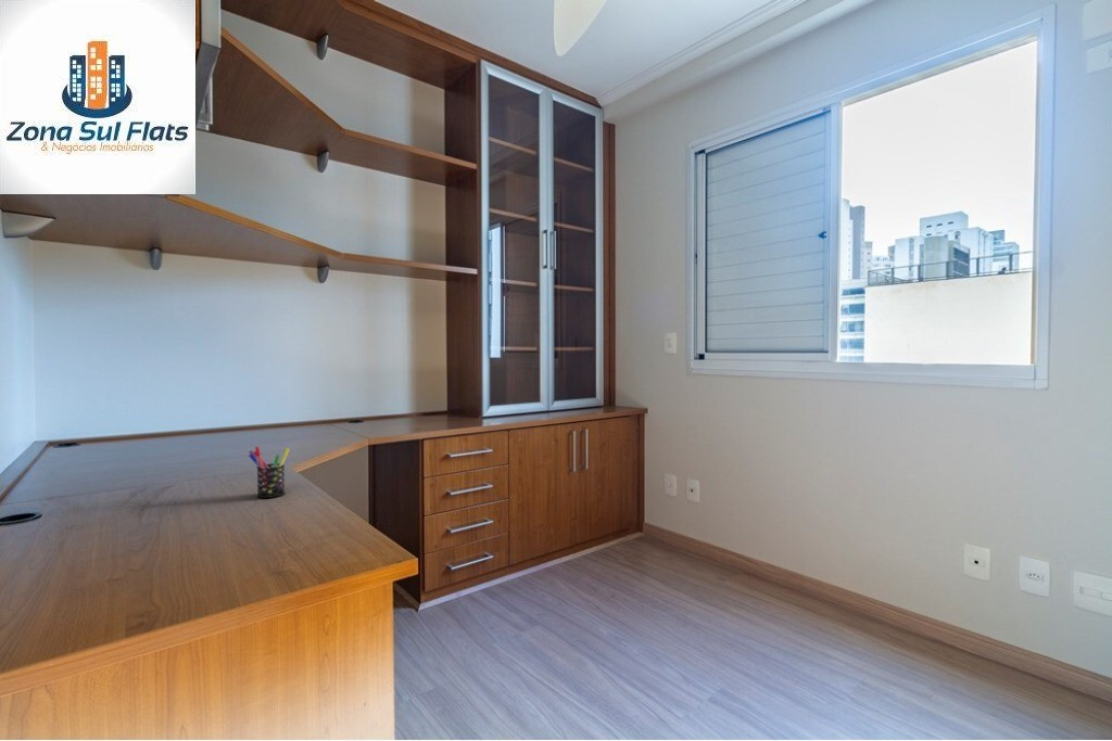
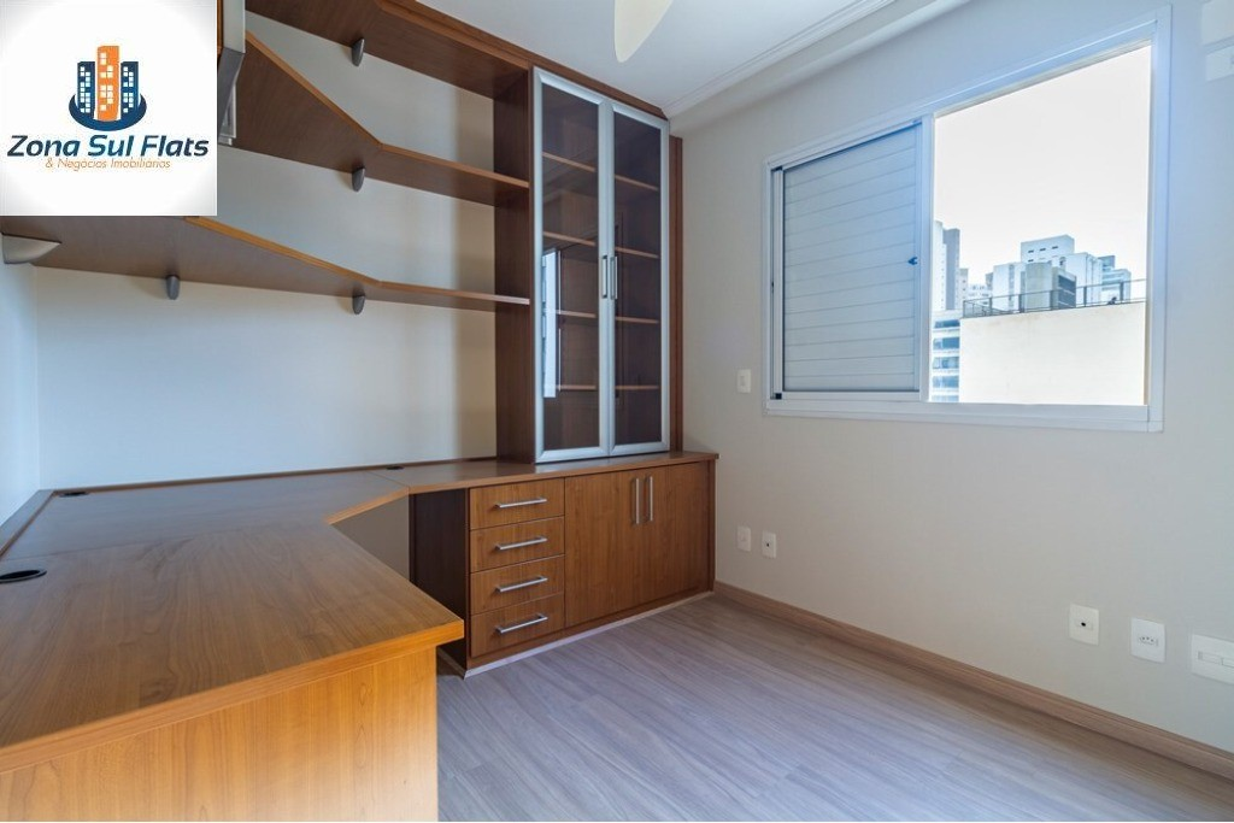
- pen holder [248,445,290,499]
